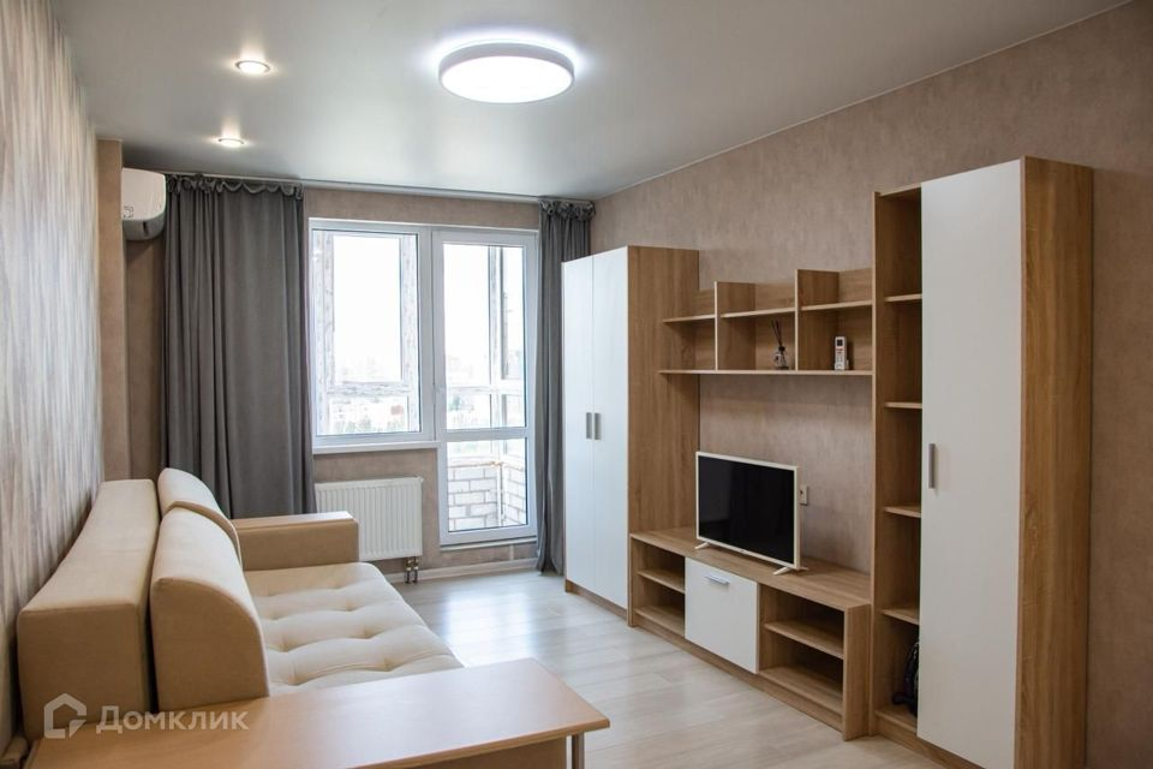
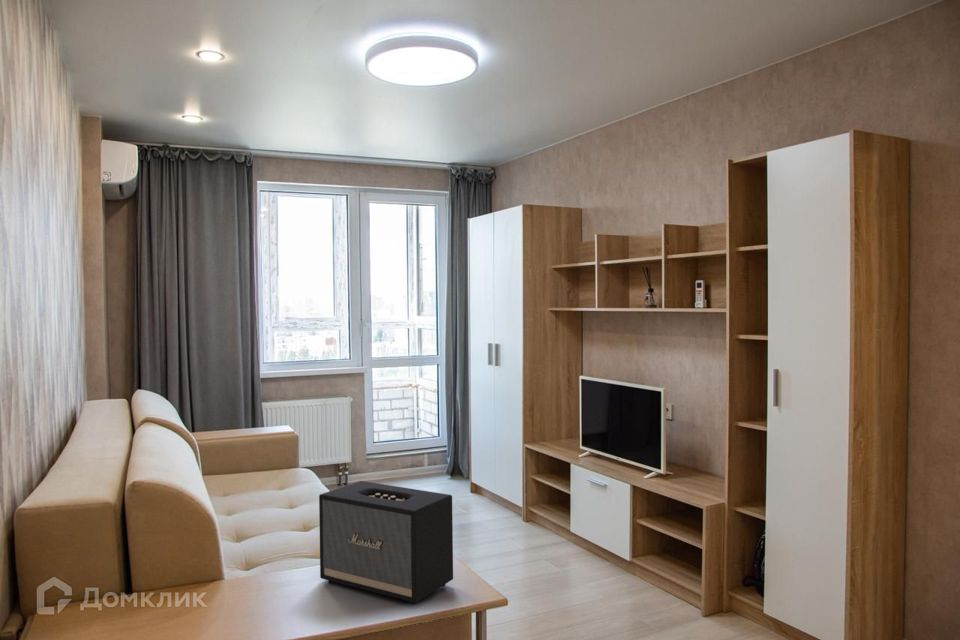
+ speaker [318,480,454,605]
